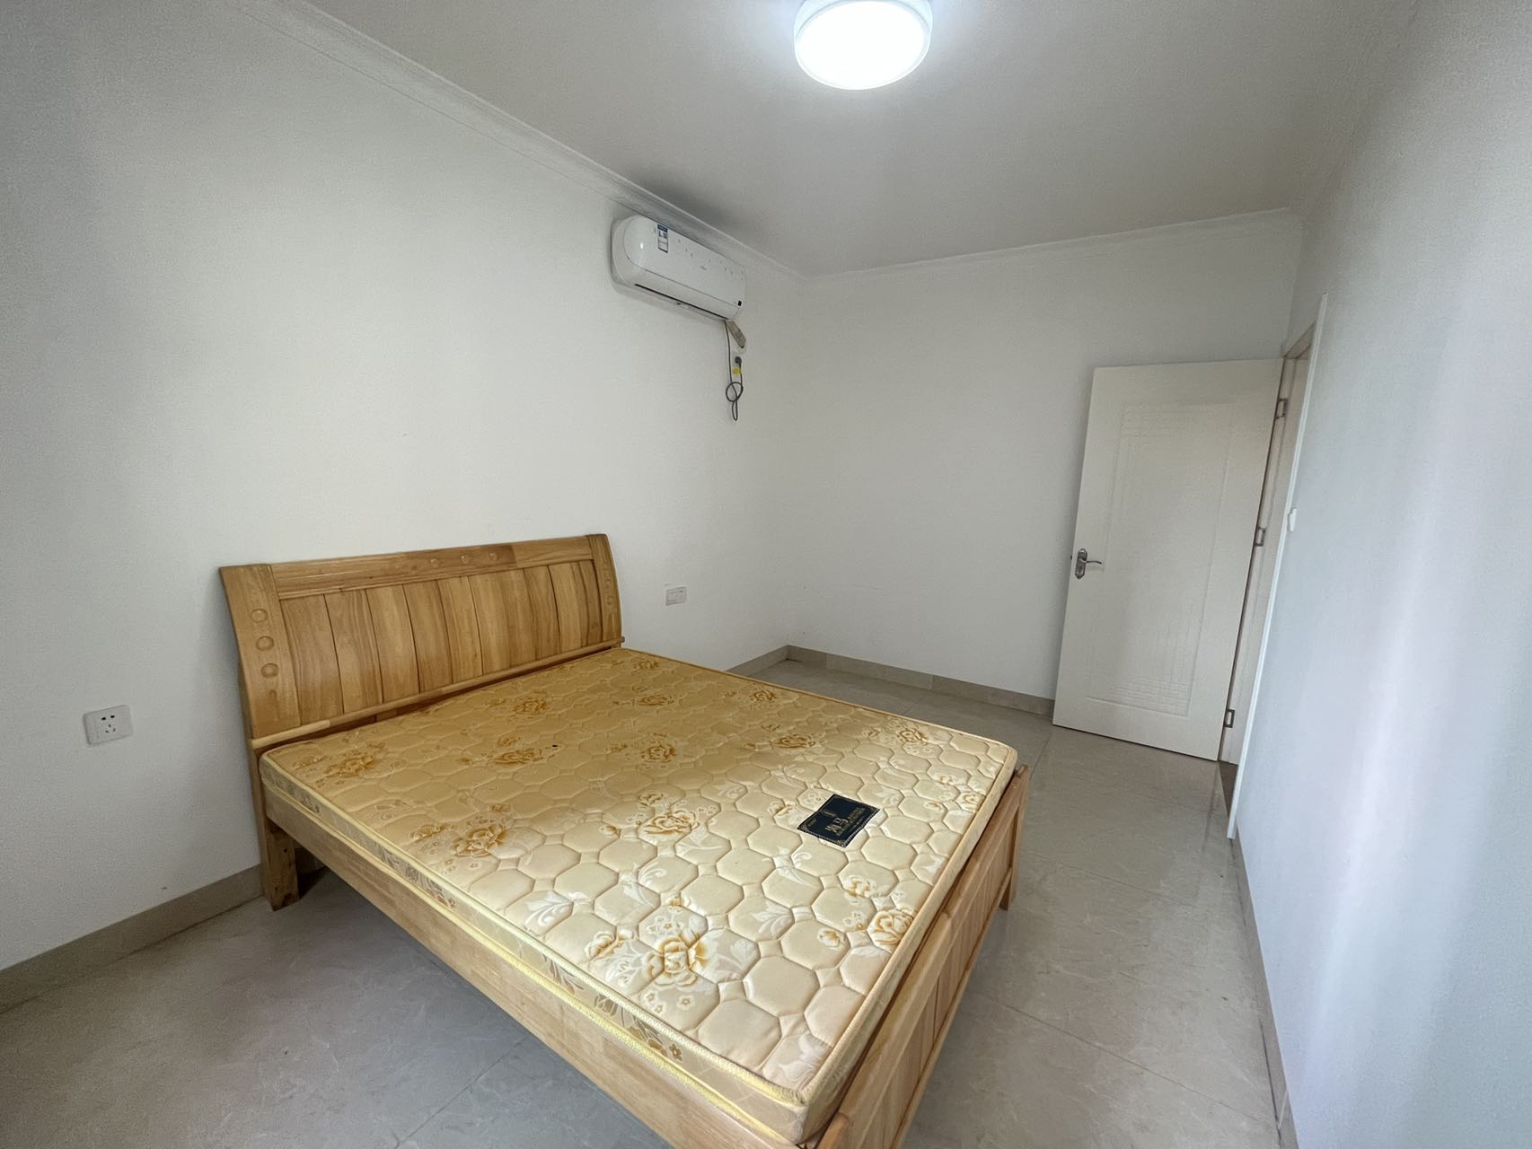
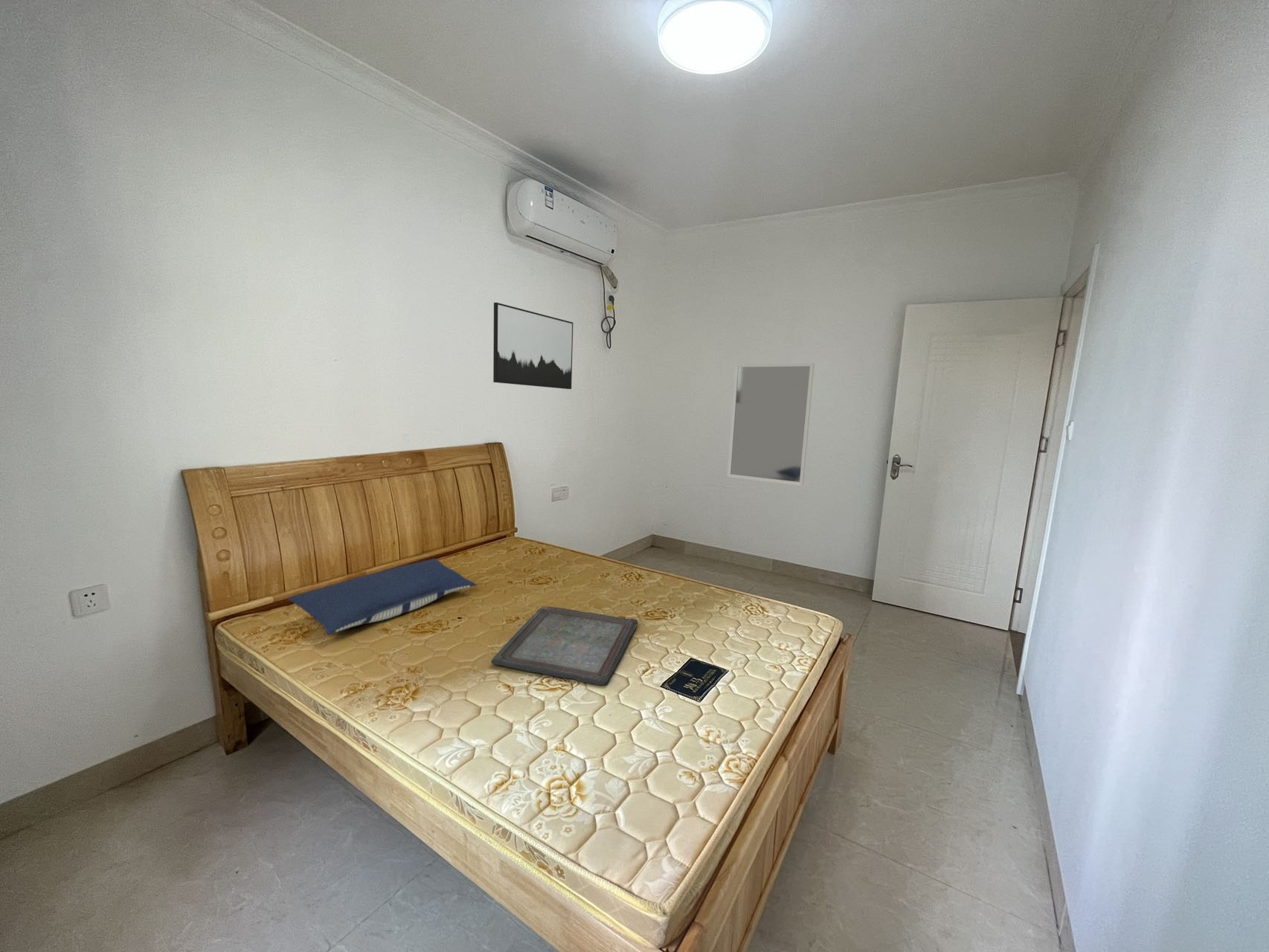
+ home mirror [727,362,815,486]
+ pillow [287,558,477,636]
+ wall art [492,302,574,390]
+ serving tray [490,605,638,686]
